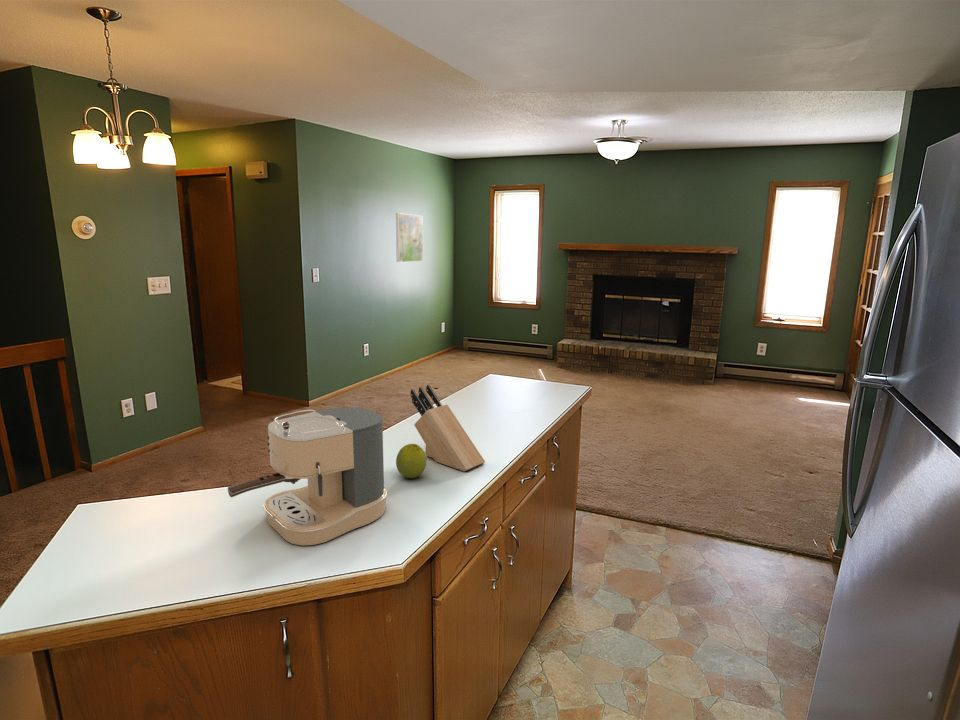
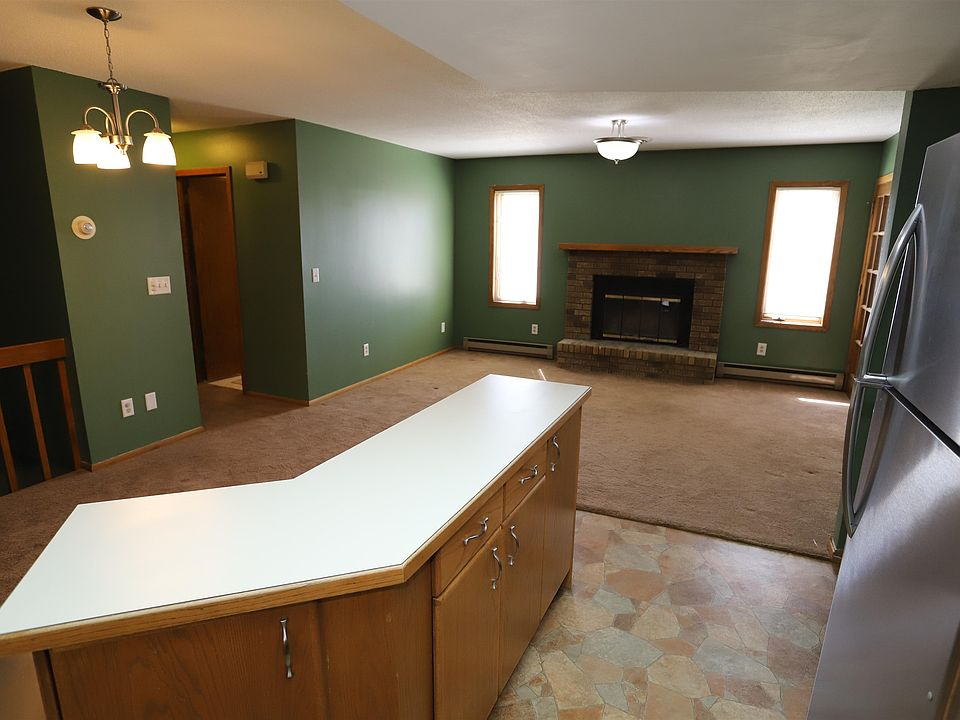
- coffee maker [227,406,388,546]
- knife block [410,384,486,472]
- fruit [395,443,427,479]
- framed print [395,212,424,263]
